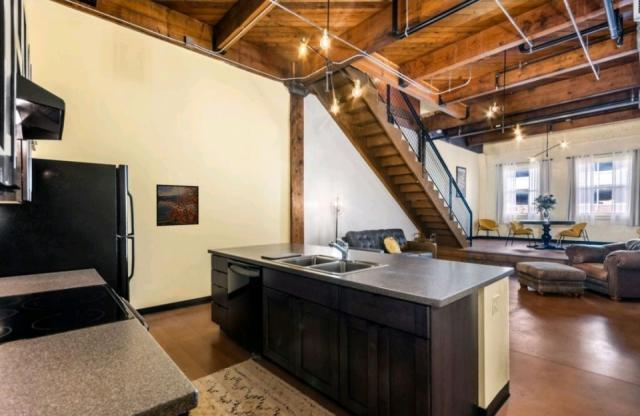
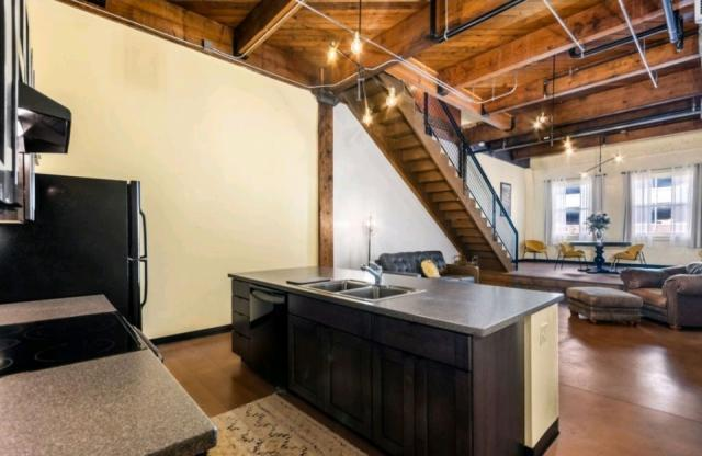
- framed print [155,183,200,227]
